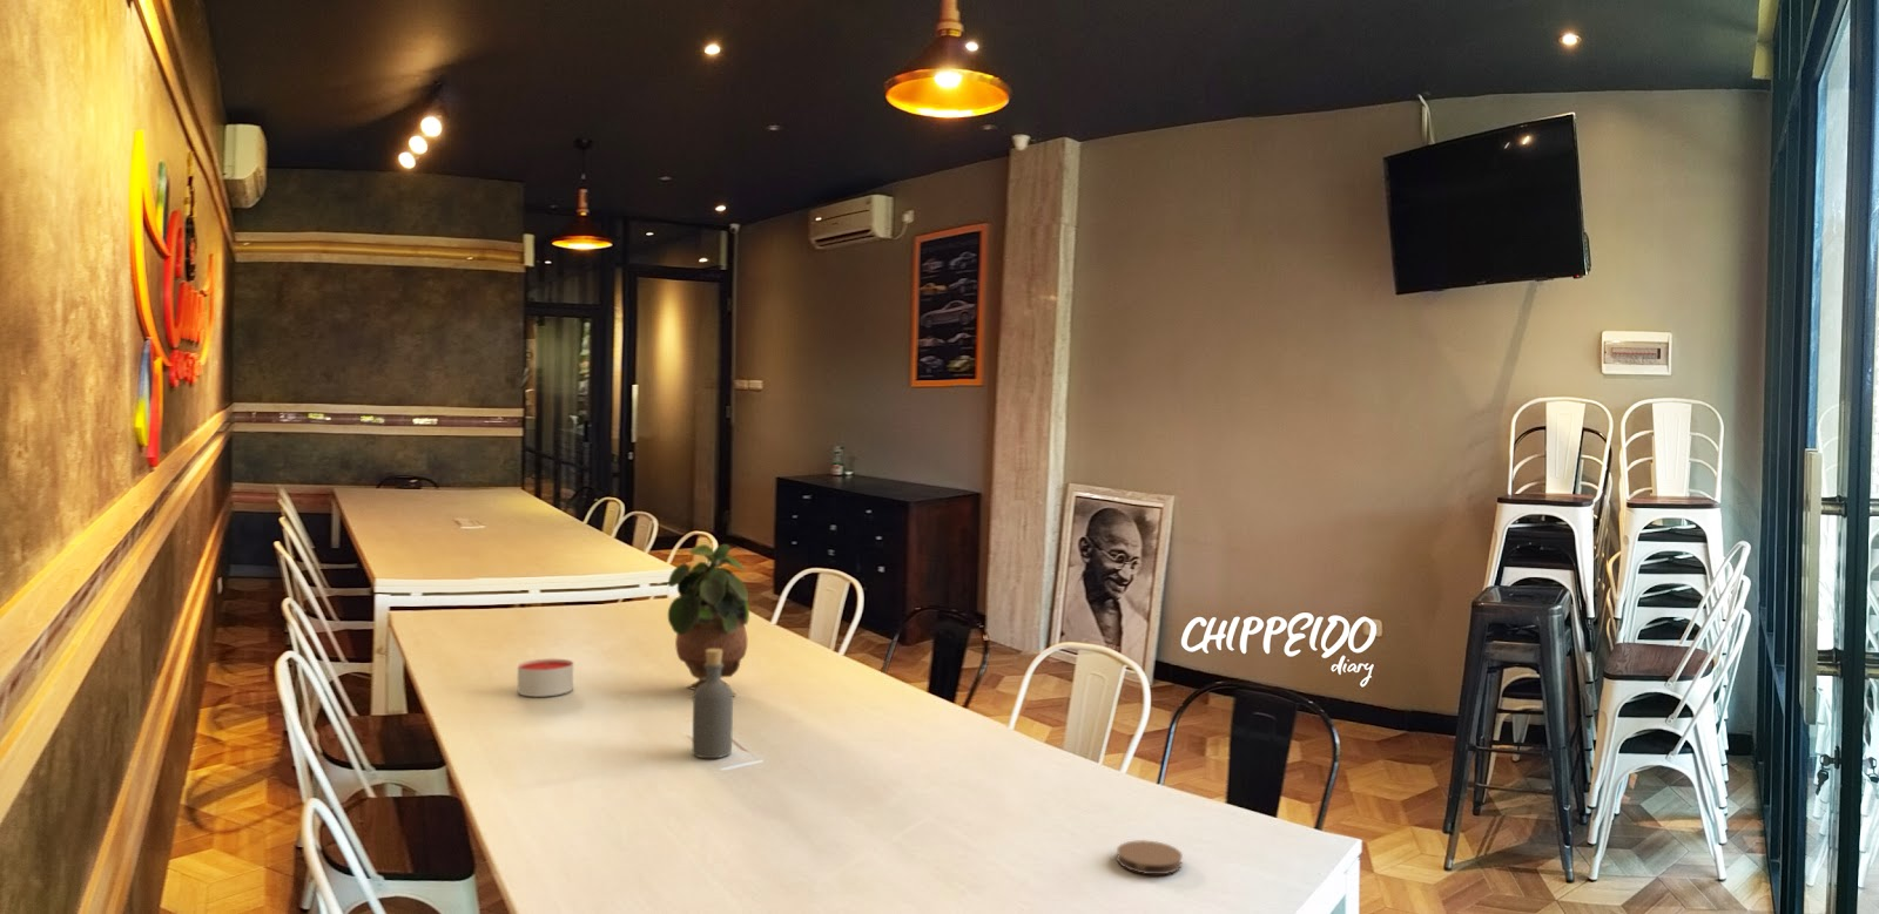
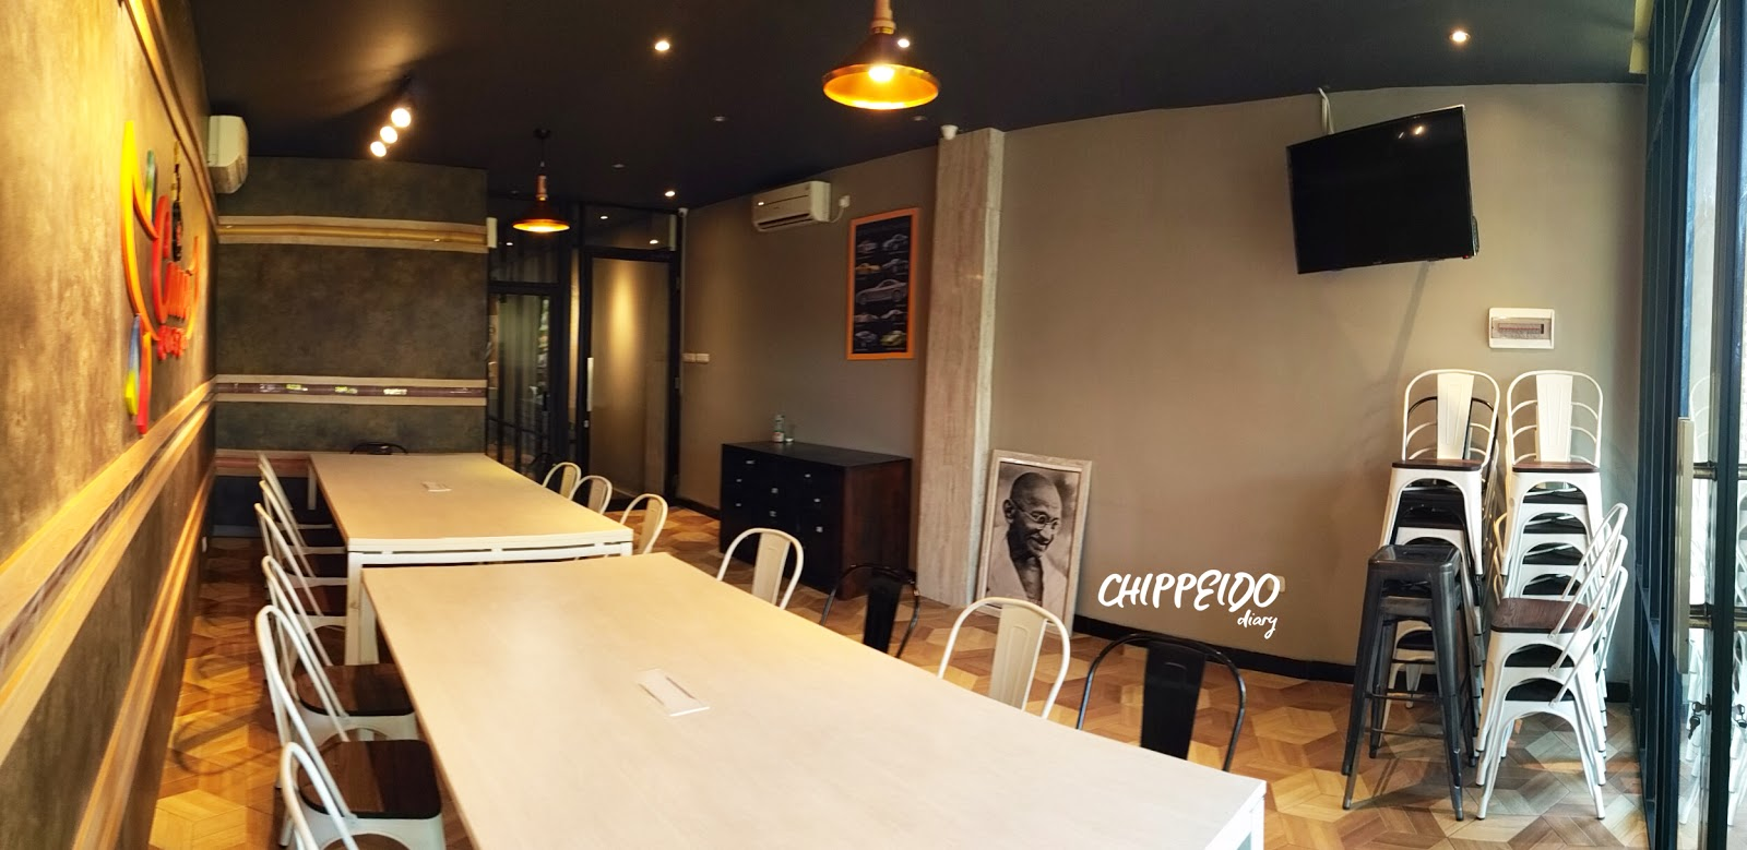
- potted plant [667,543,750,700]
- bottle [691,649,735,759]
- candle [516,658,574,698]
- coaster [1116,839,1184,876]
